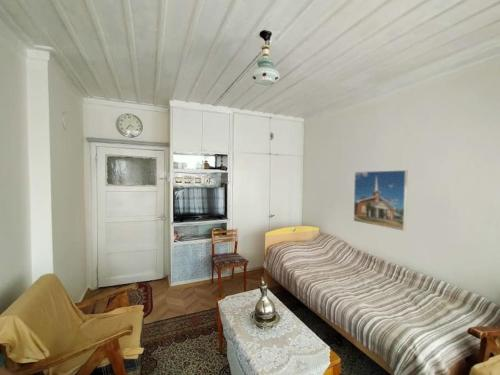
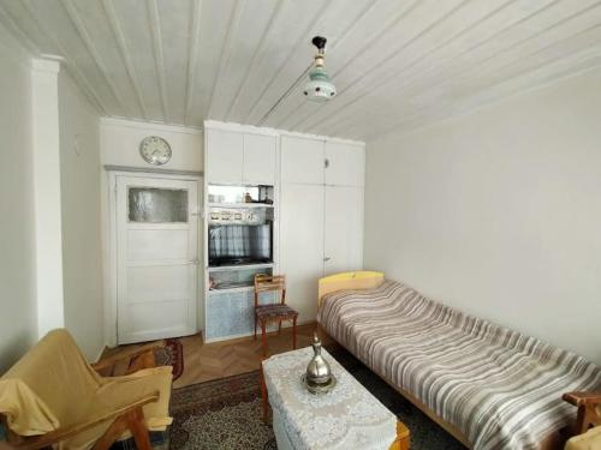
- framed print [353,169,408,232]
